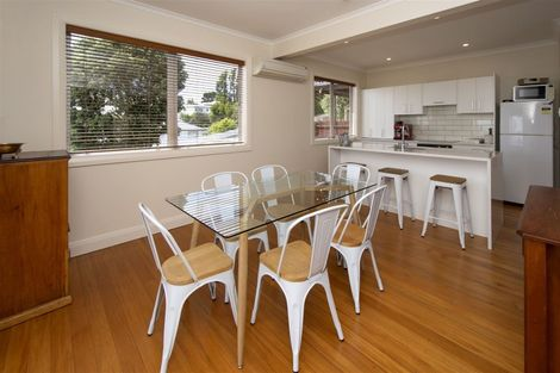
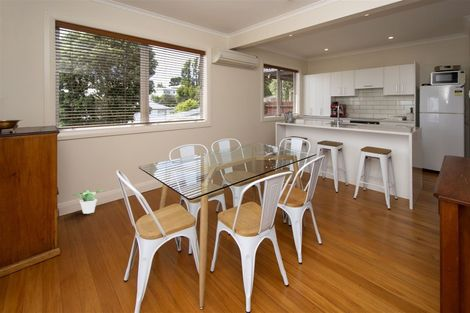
+ potted plant [73,189,105,215]
